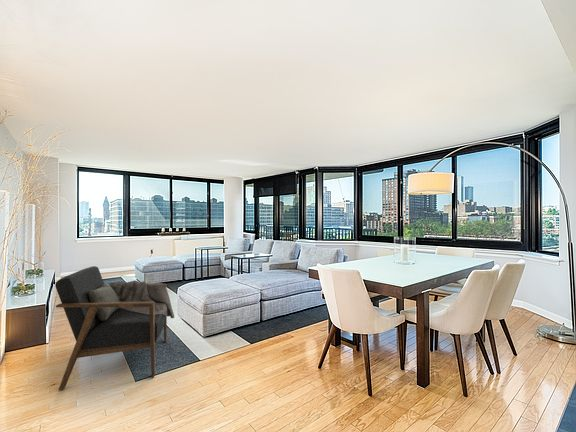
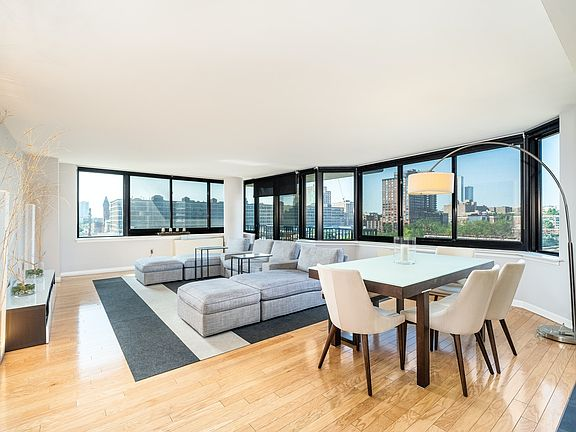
- armchair [54,265,175,391]
